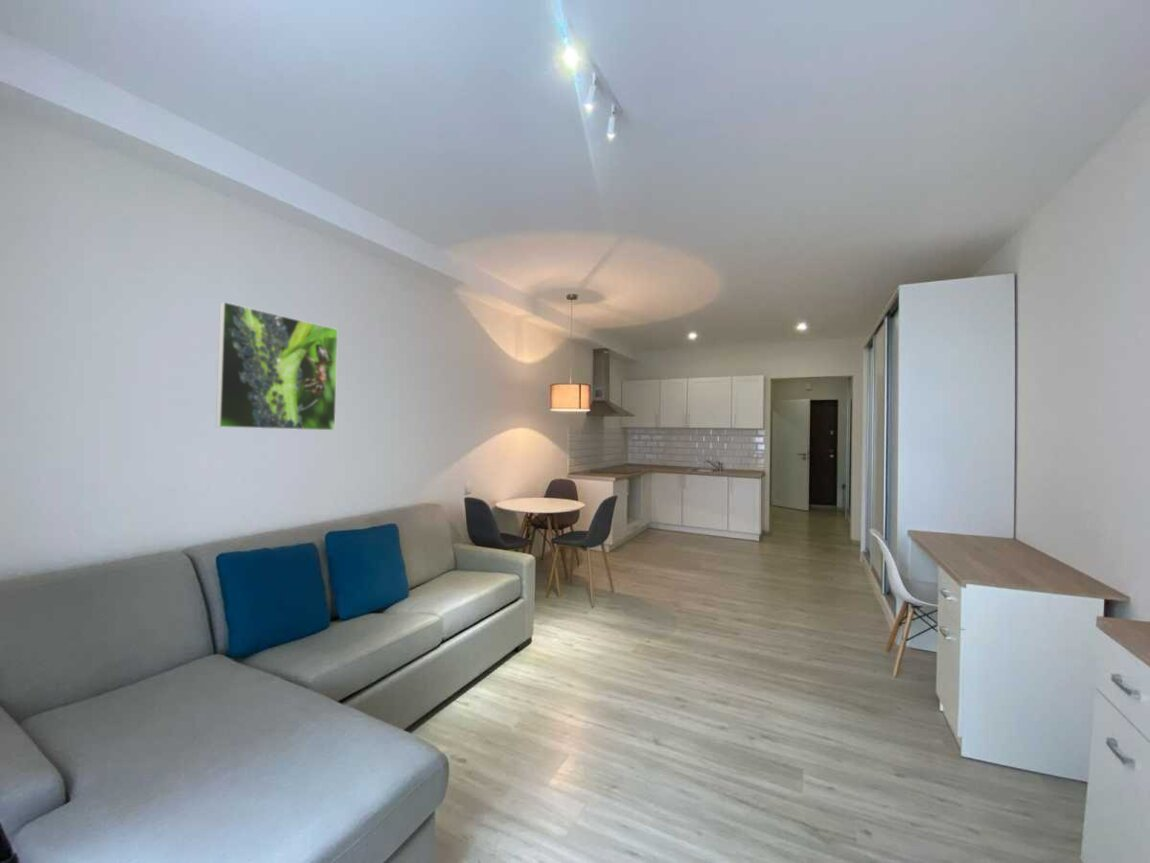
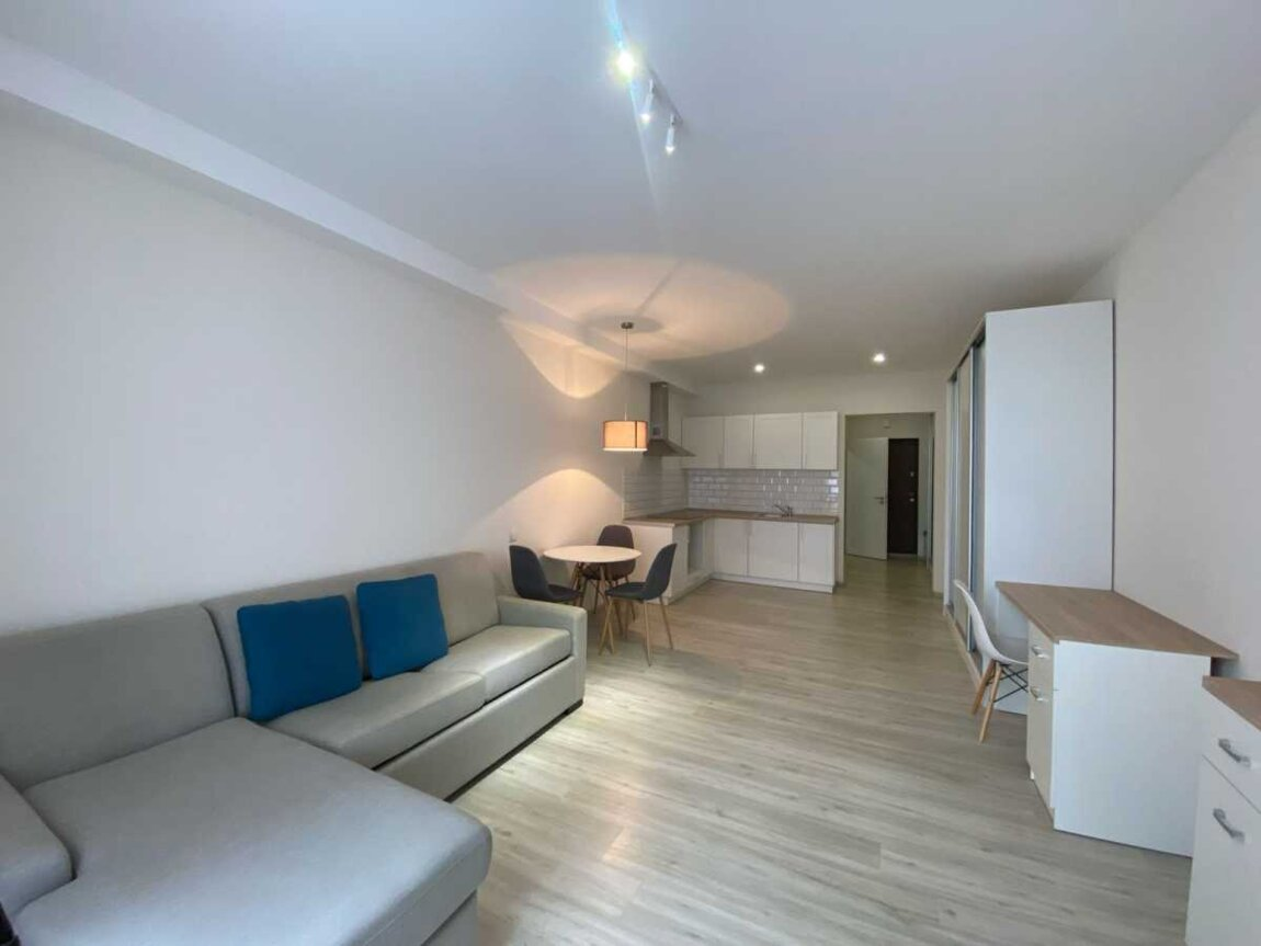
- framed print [215,300,339,432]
